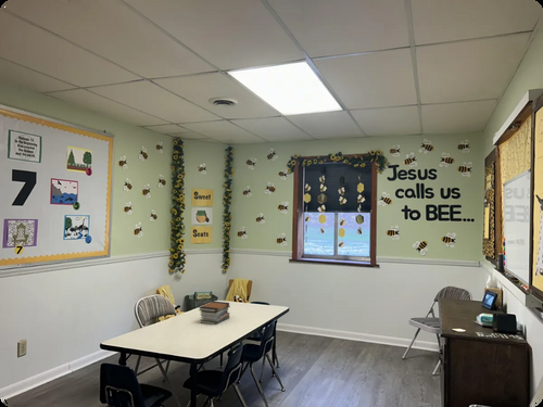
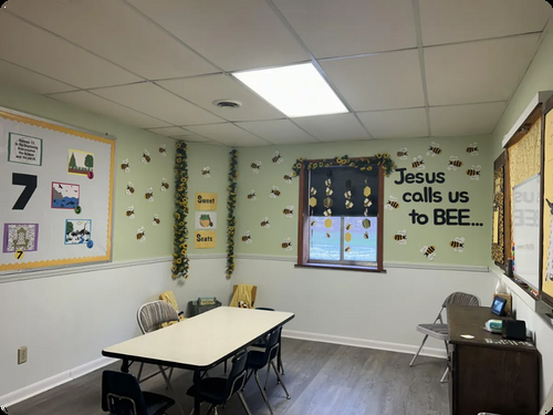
- book stack [198,300,231,326]
